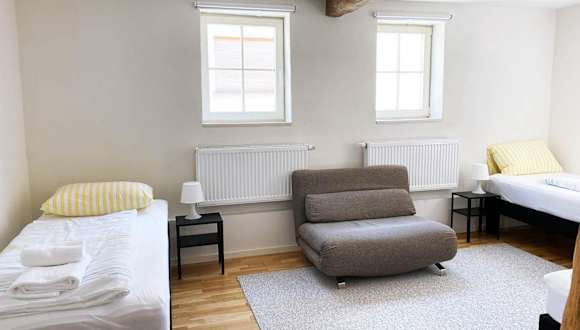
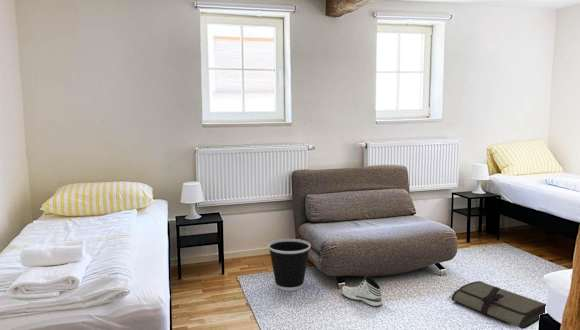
+ sneaker [340,275,383,307]
+ wastebasket [267,238,312,292]
+ tool roll [450,280,547,330]
